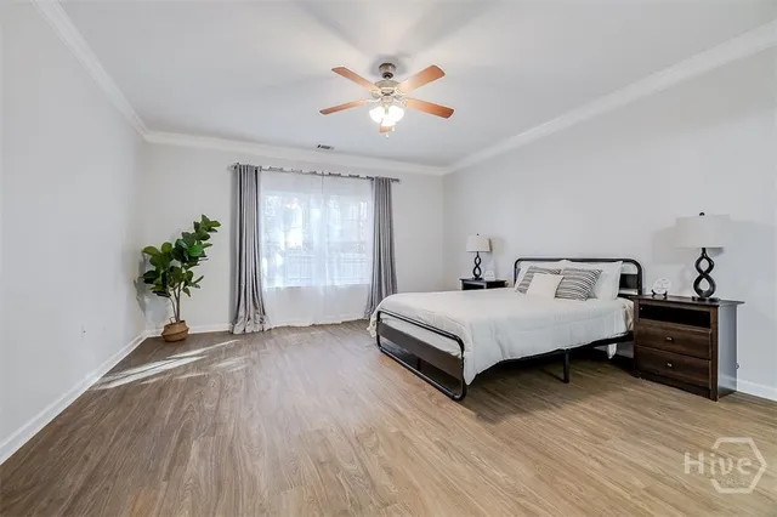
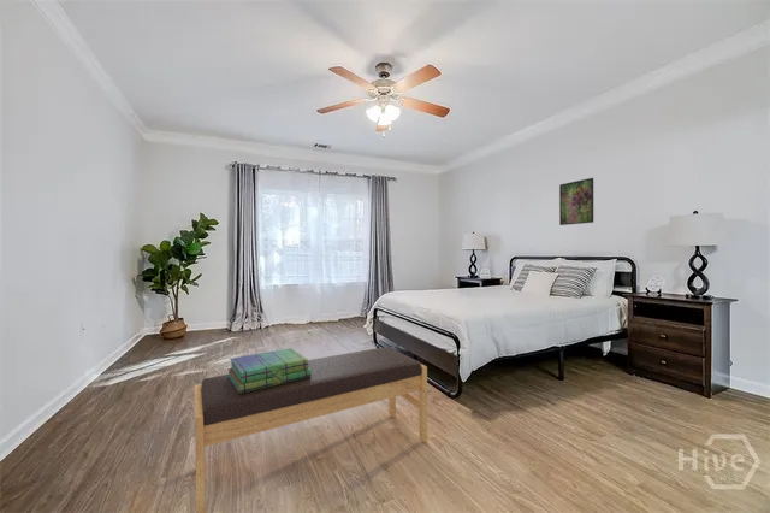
+ stack of books [226,347,312,394]
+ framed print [558,177,594,226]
+ bench [194,346,428,513]
